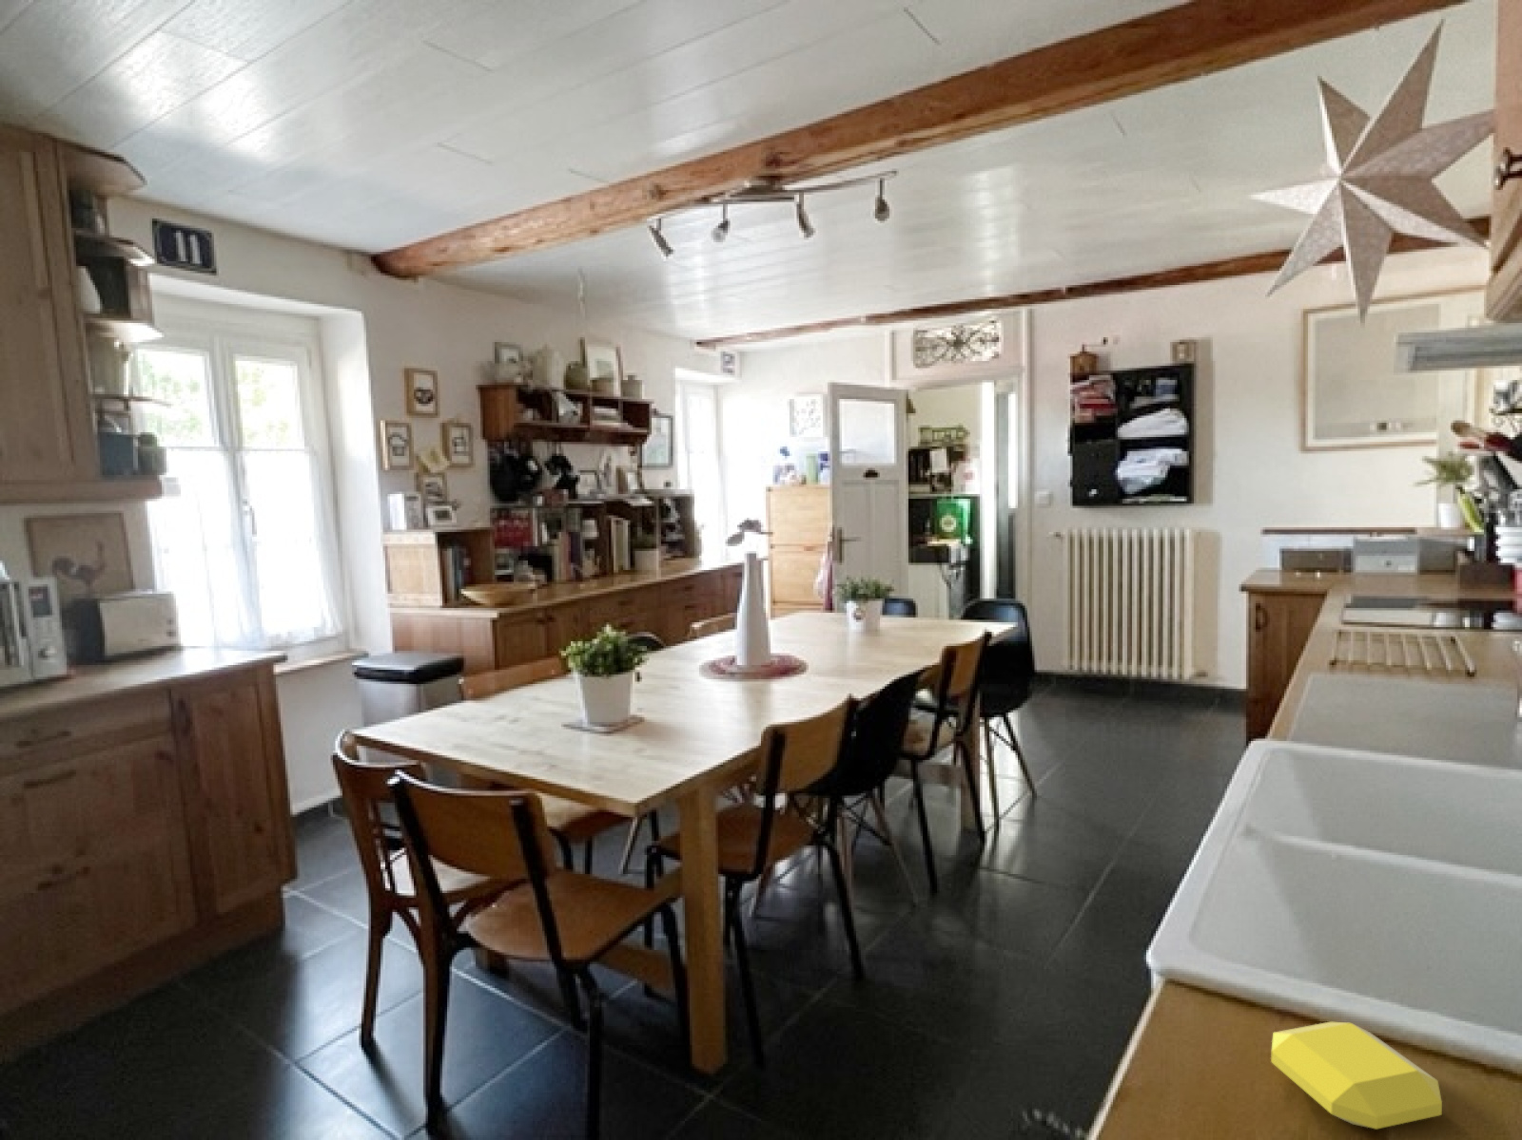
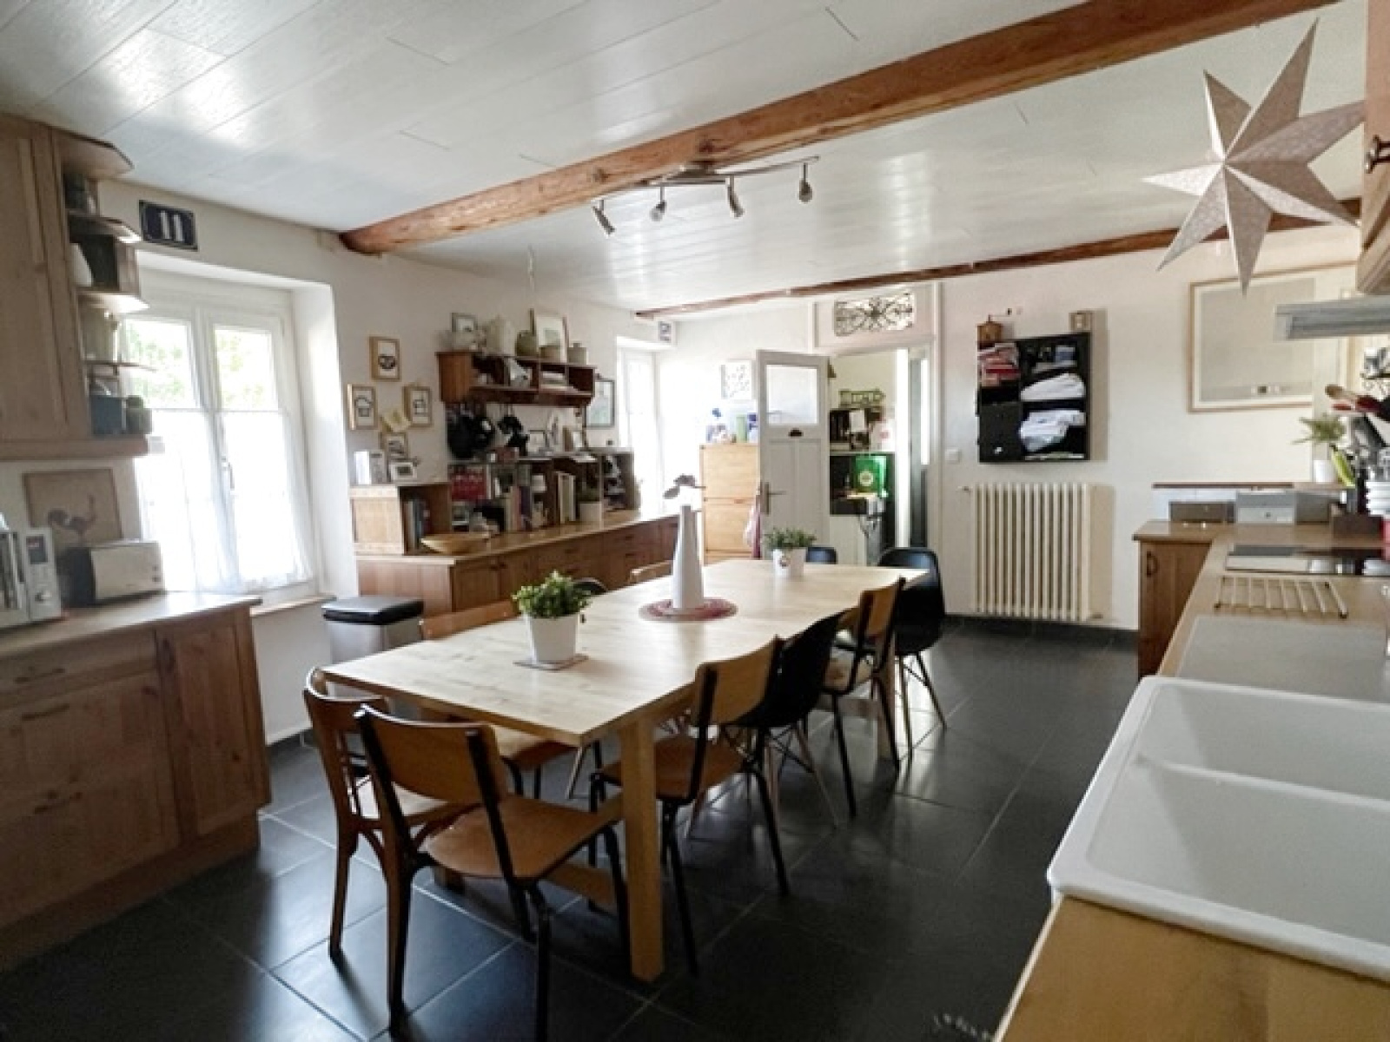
- soap bar [1270,1021,1443,1129]
